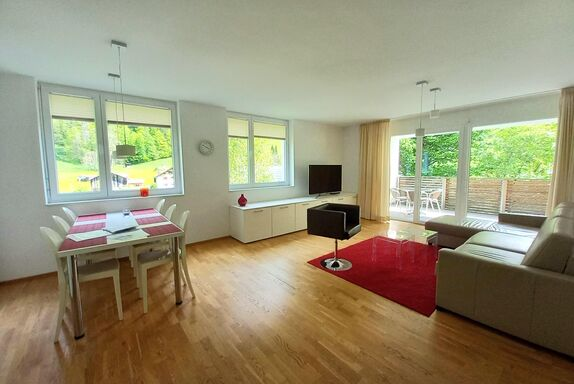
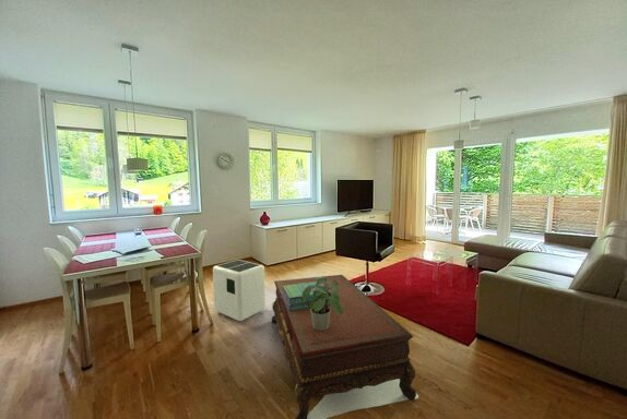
+ air purifier [212,259,267,322]
+ coffee table [271,274,419,419]
+ potted plant [301,276,343,331]
+ stack of books [281,282,331,311]
